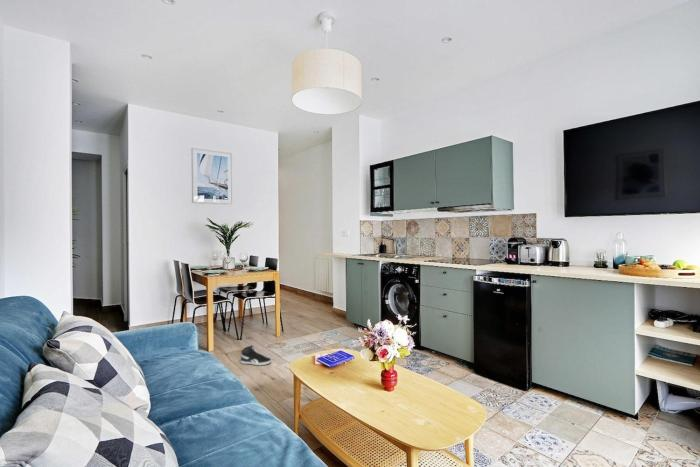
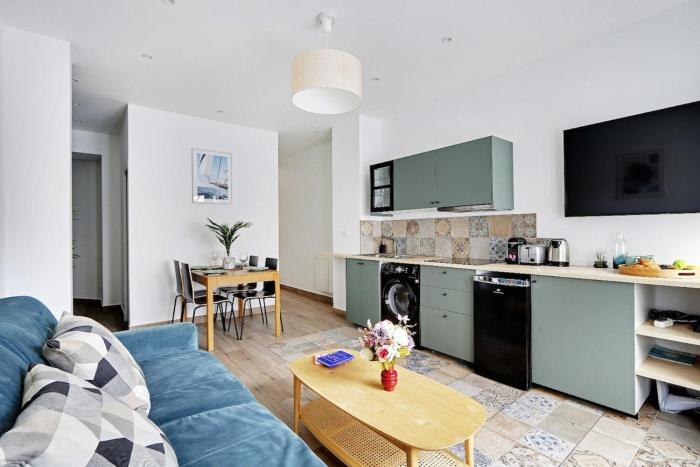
- sneaker [240,344,272,366]
